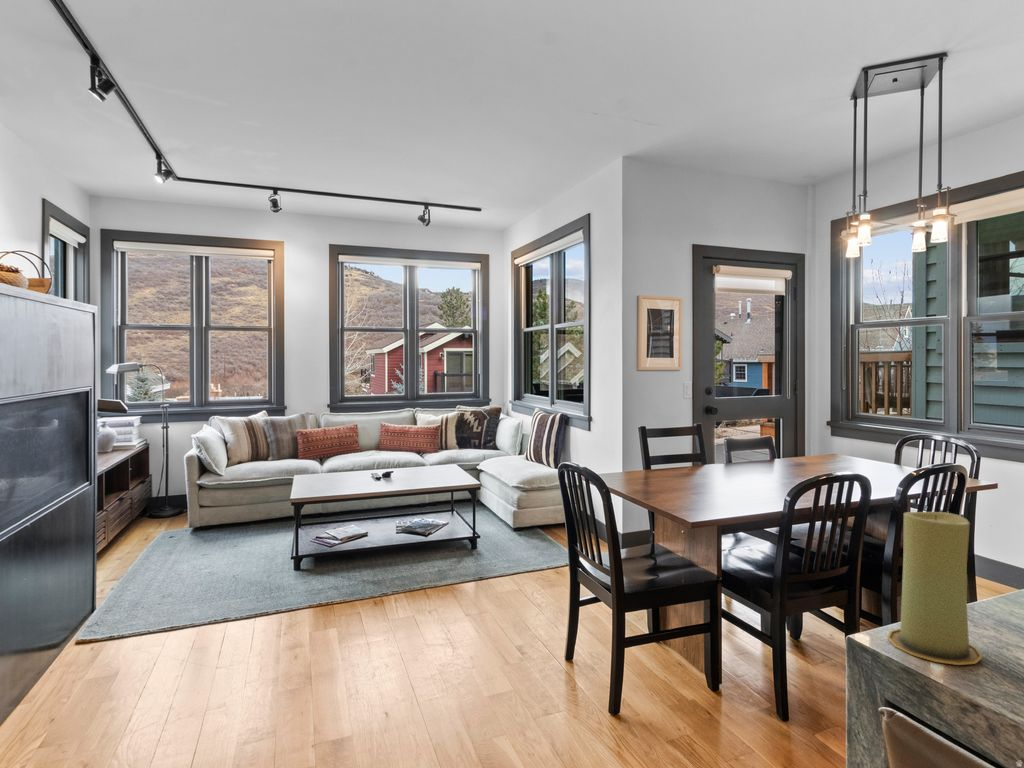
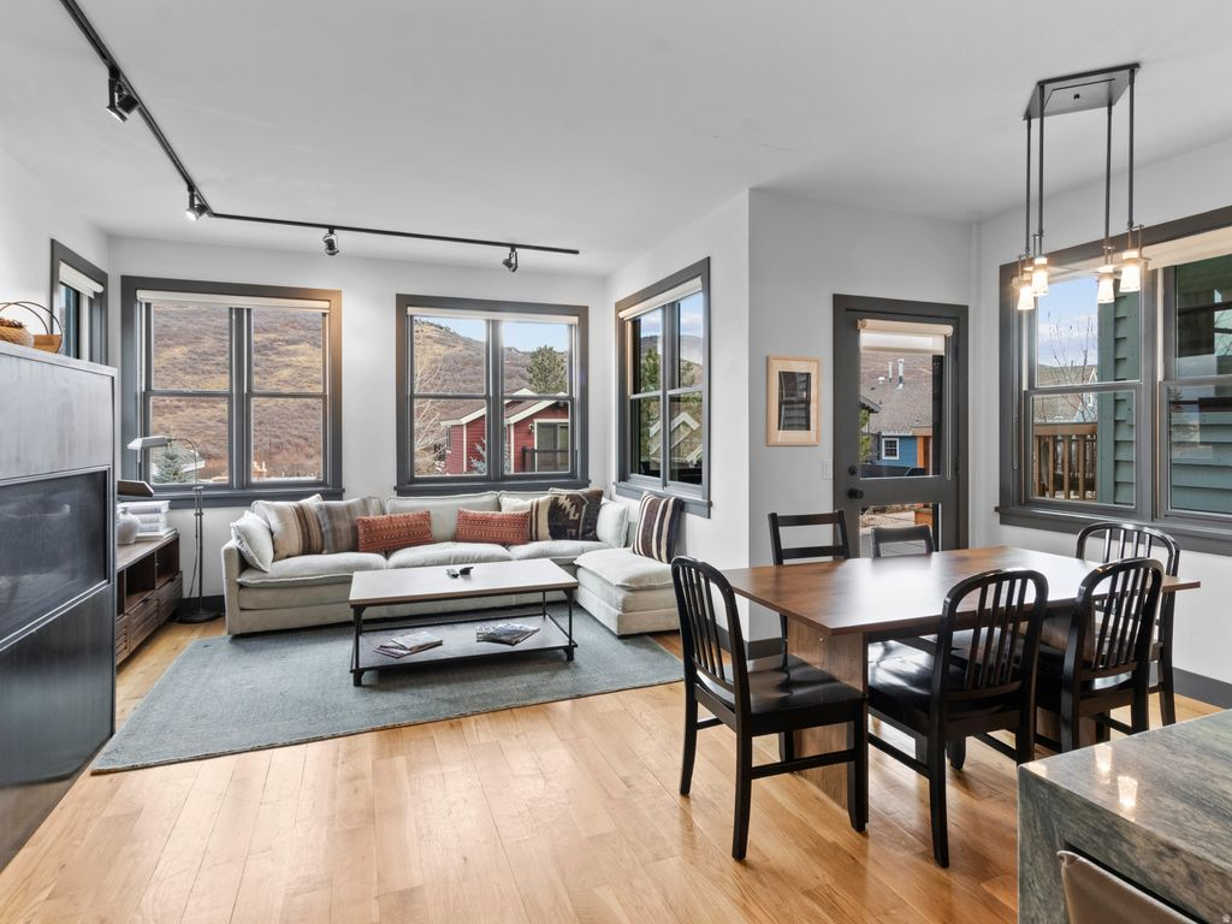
- candle [887,511,983,666]
